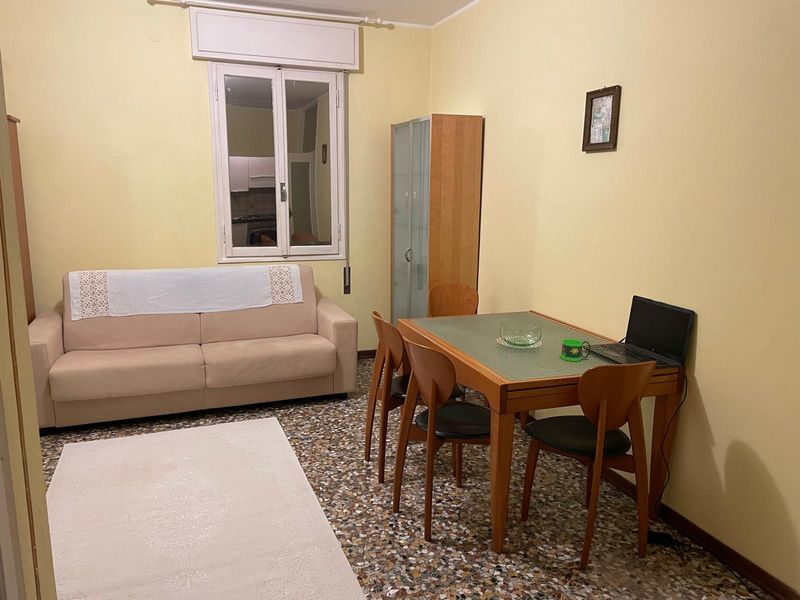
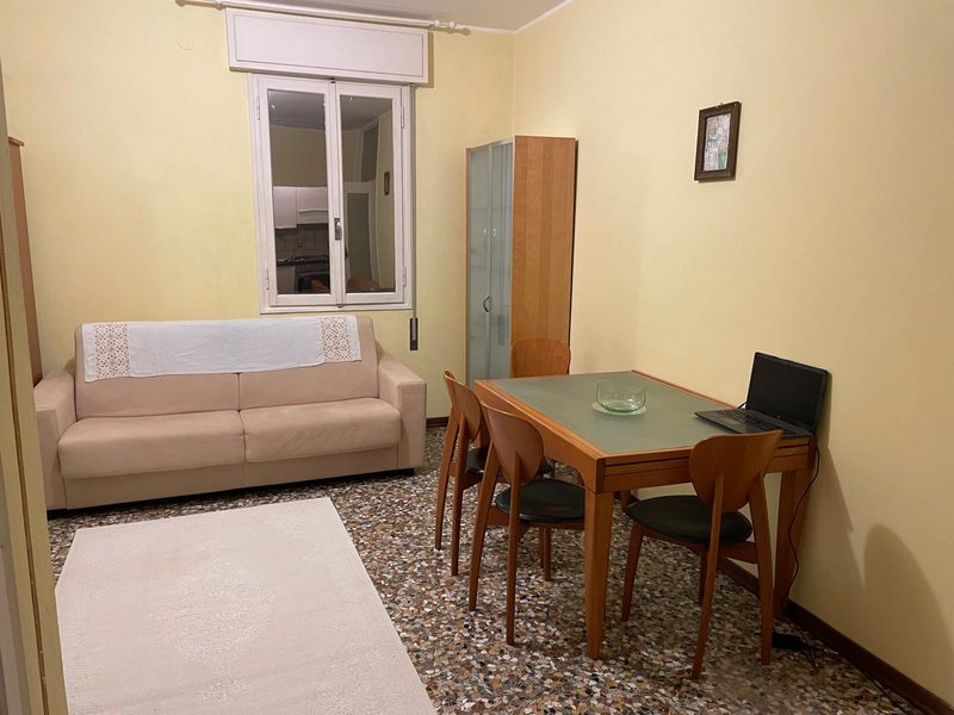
- mug [561,338,592,362]
